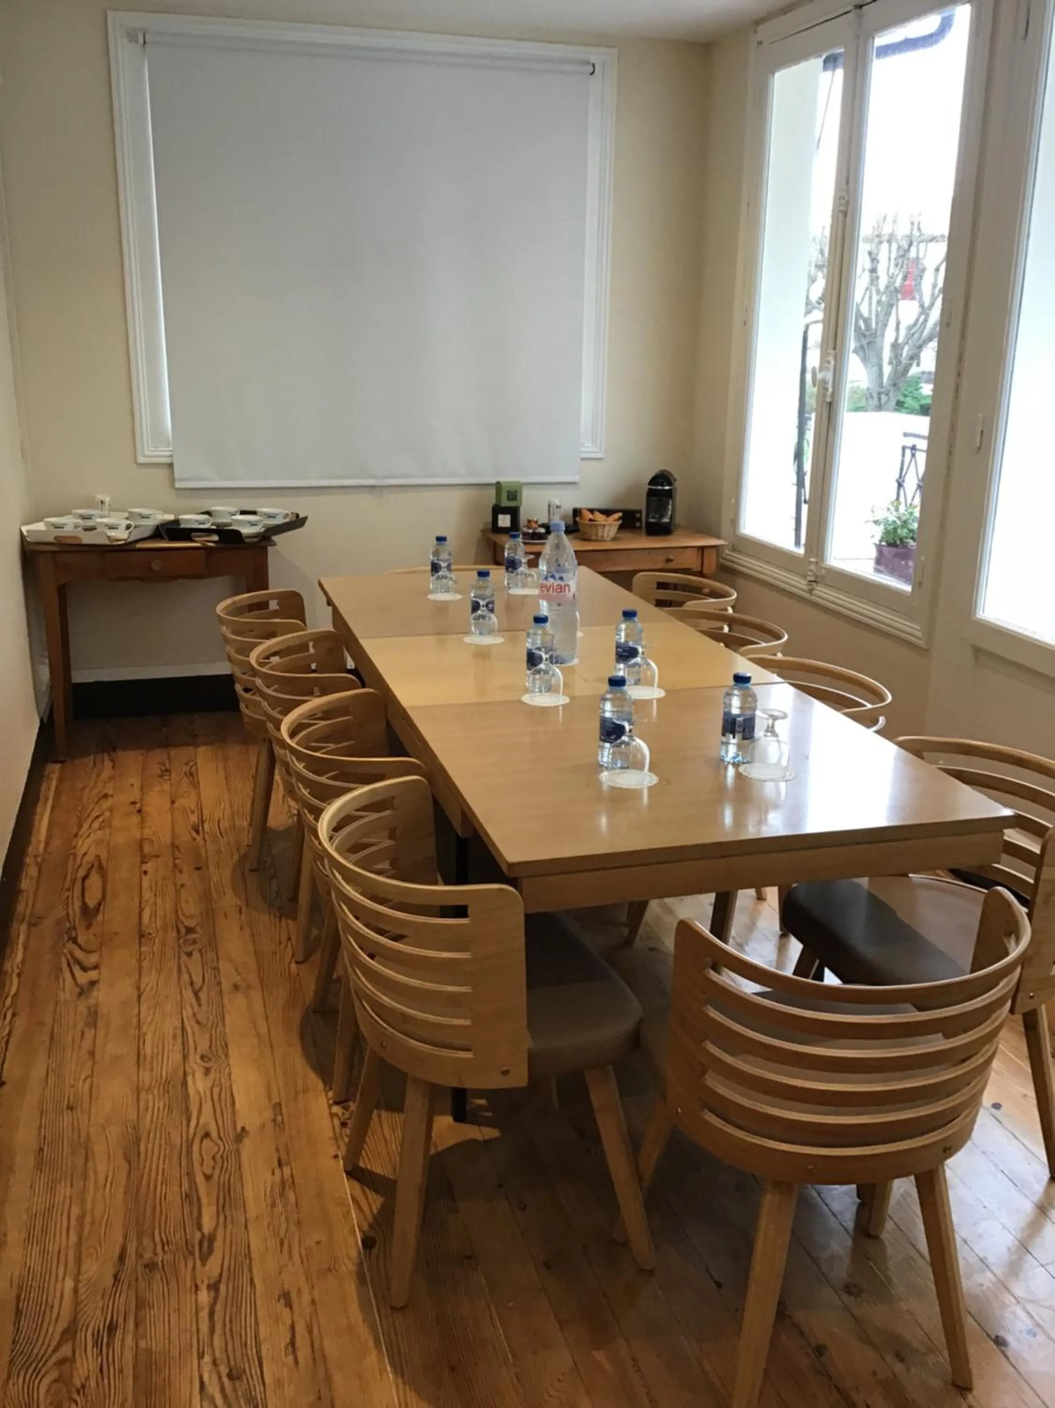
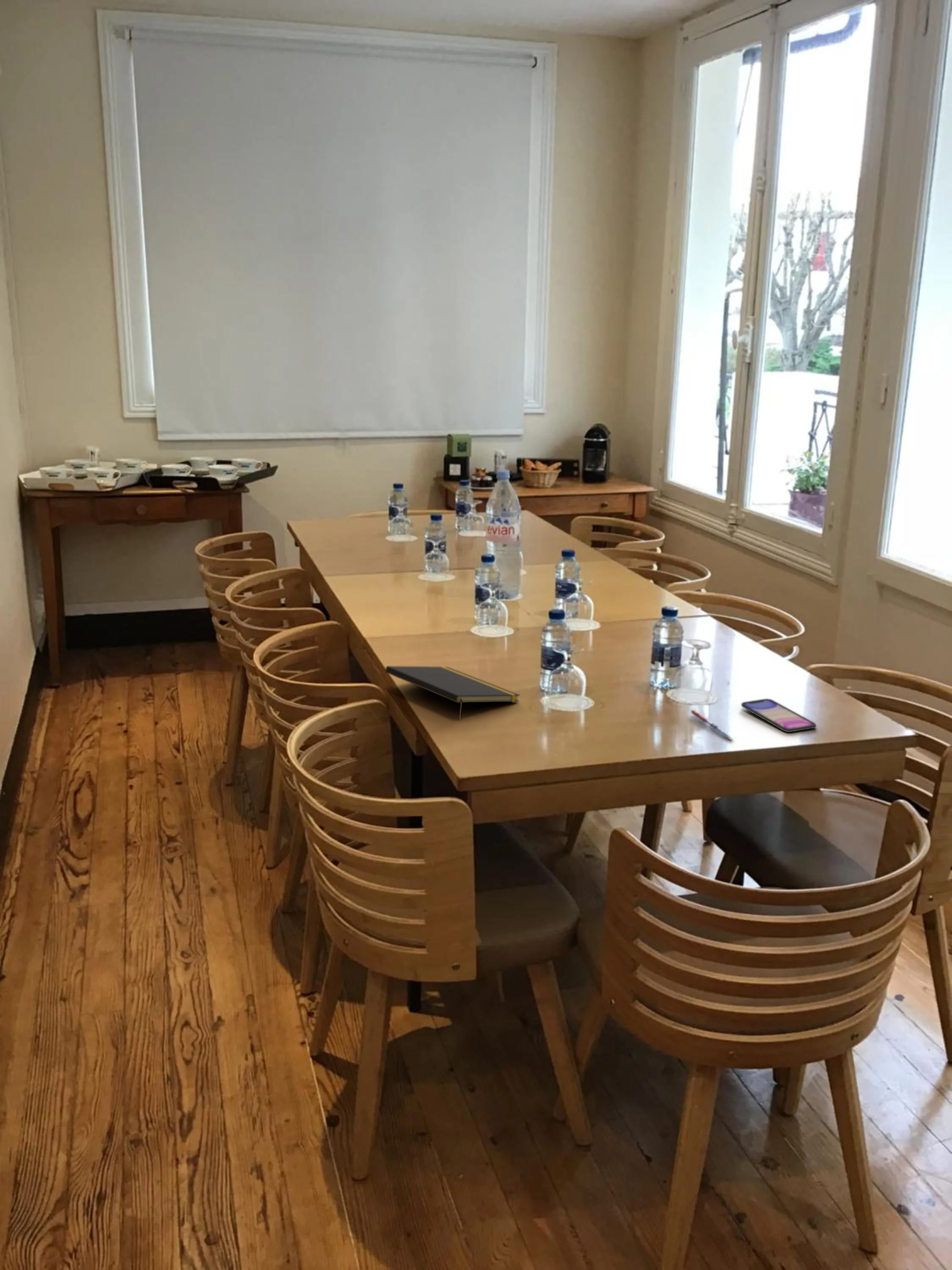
+ pen [689,709,735,740]
+ smartphone [741,698,817,732]
+ notepad [385,665,520,720]
